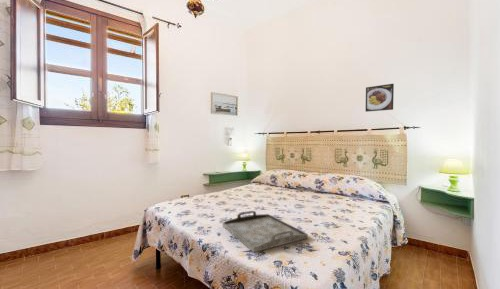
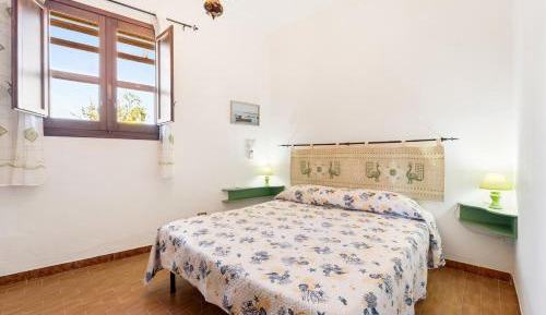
- serving tray [221,210,309,253]
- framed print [365,83,395,113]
